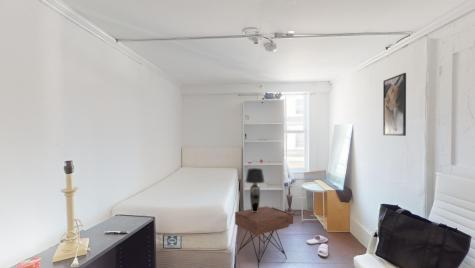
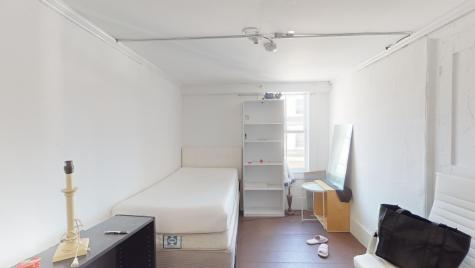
- nightstand [234,205,294,268]
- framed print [382,72,407,137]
- table lamp [244,167,266,212]
